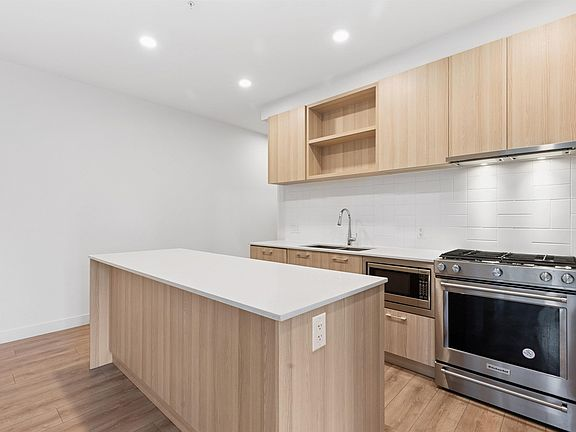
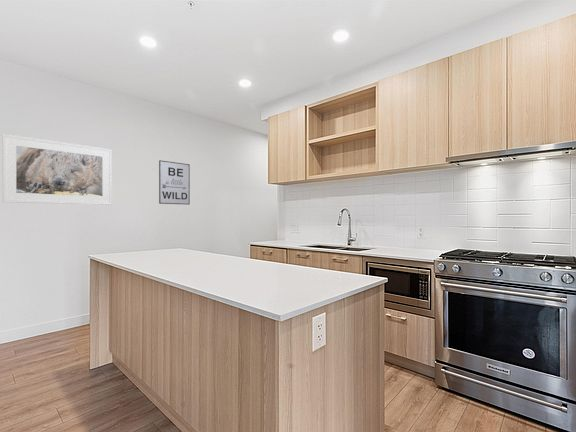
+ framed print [2,133,113,206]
+ wall art [158,159,191,206]
